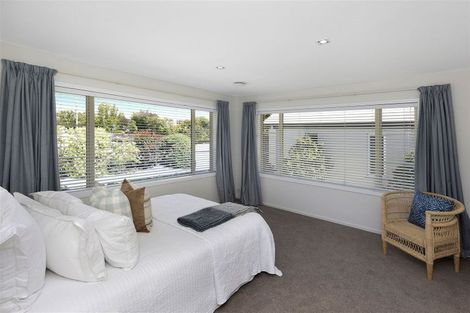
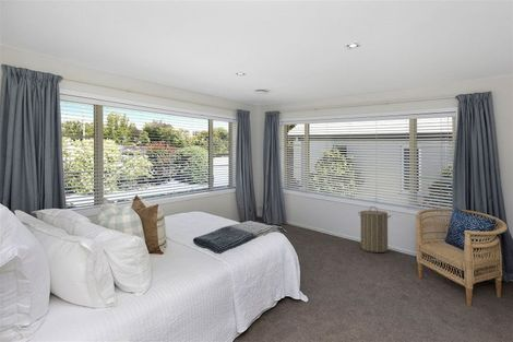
+ laundry hamper [357,205,392,253]
